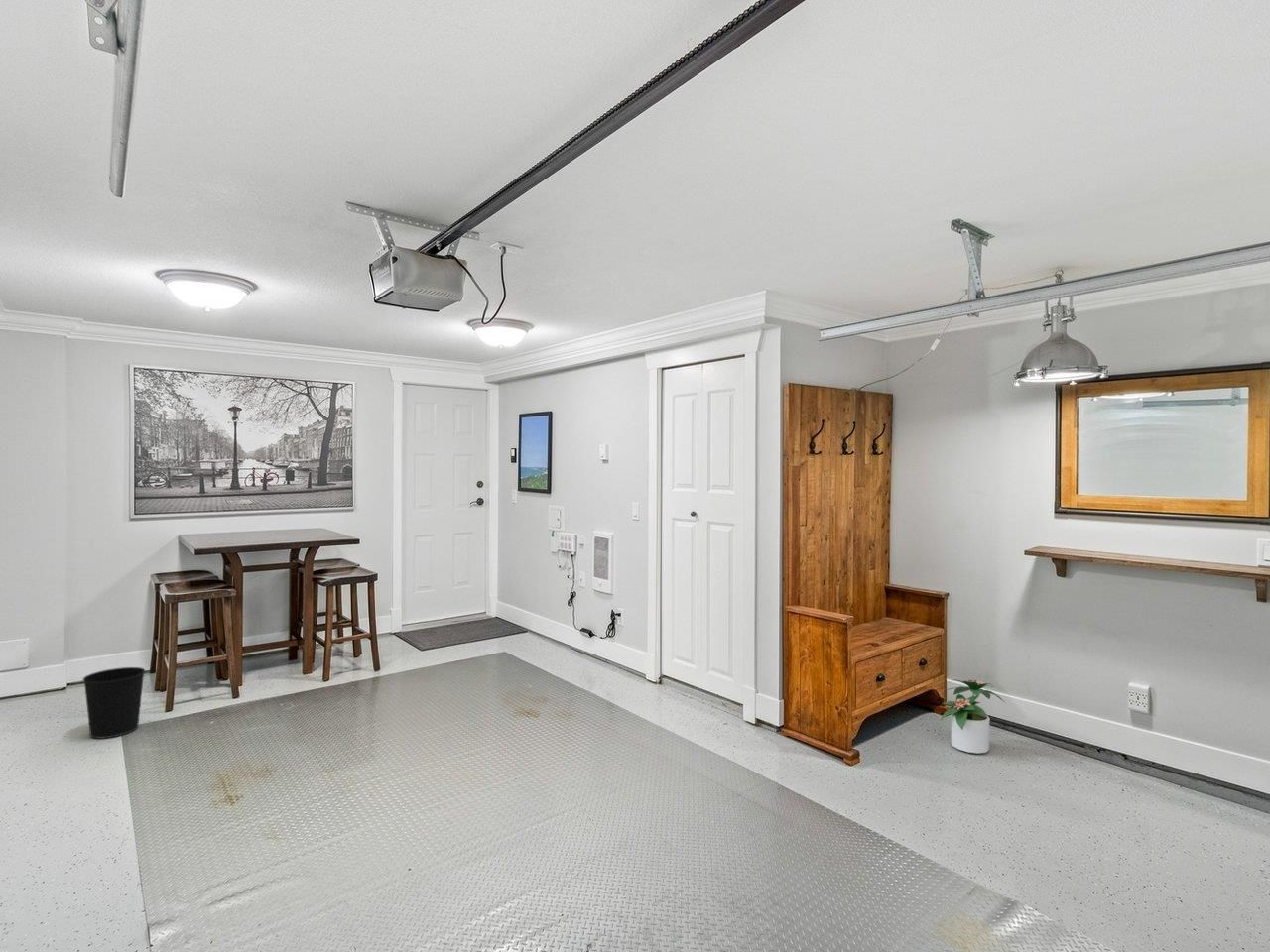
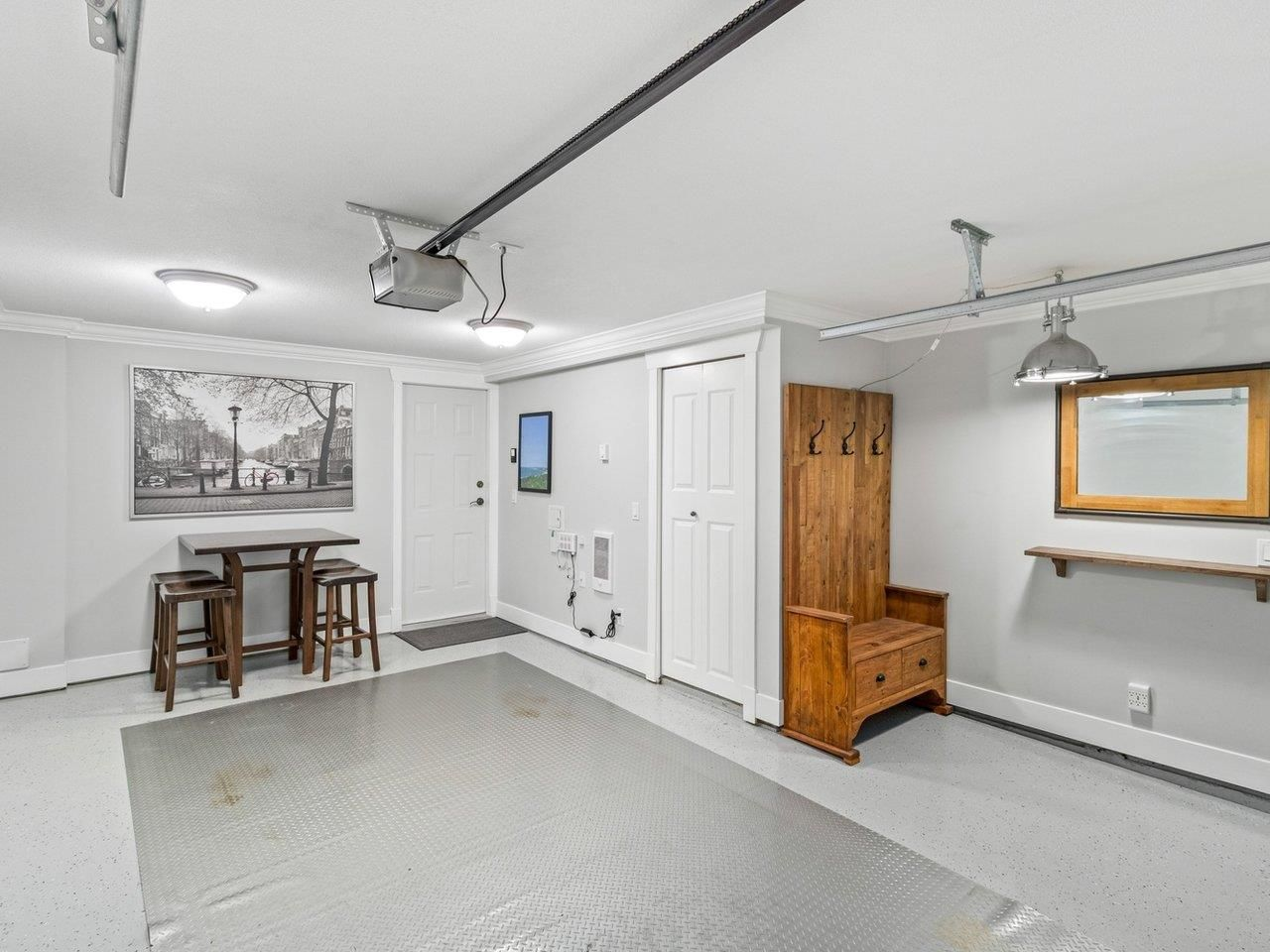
- wastebasket [82,666,146,740]
- potted plant [939,678,1005,755]
